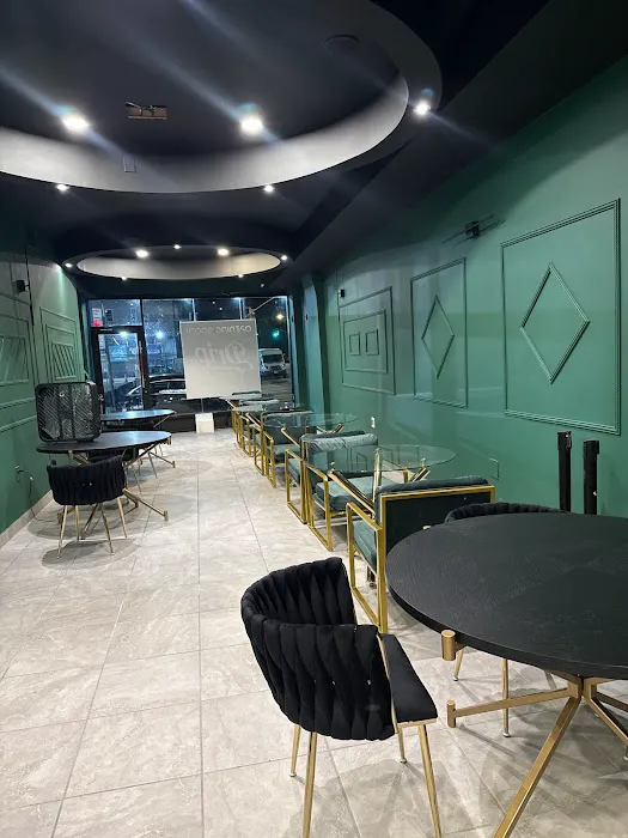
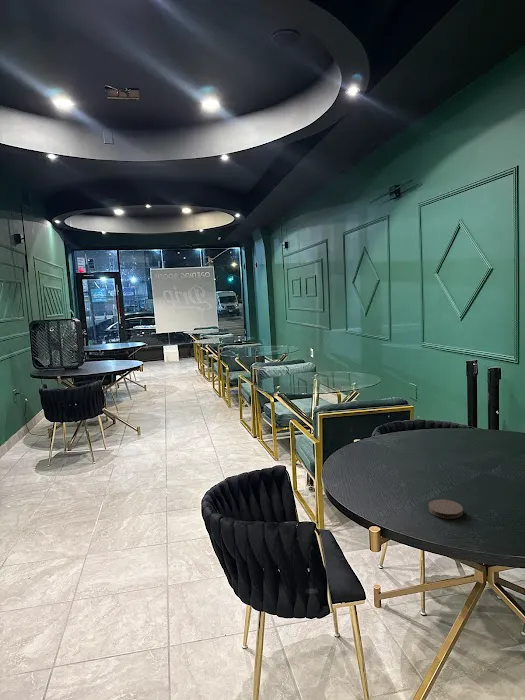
+ coaster [428,499,464,519]
